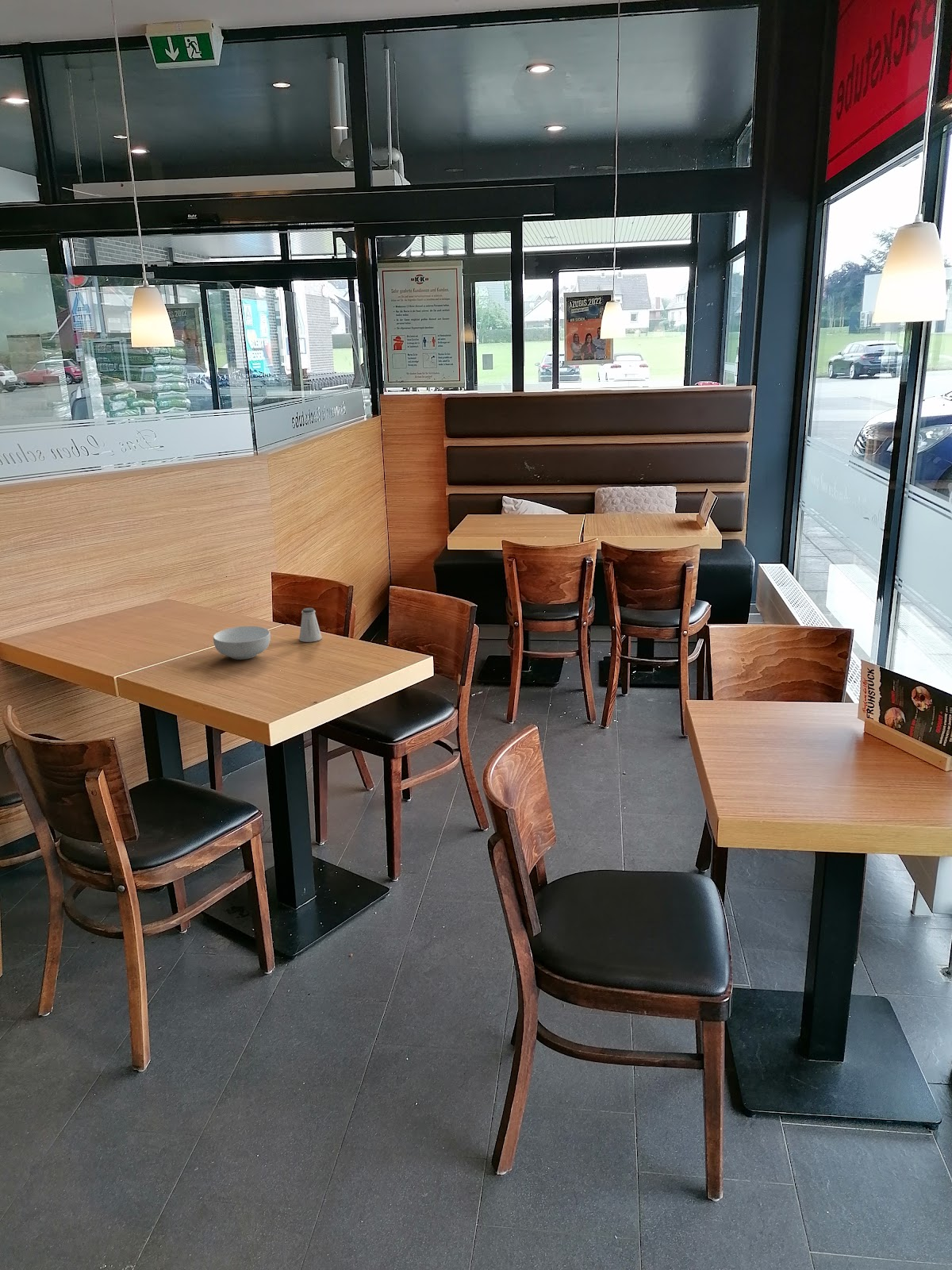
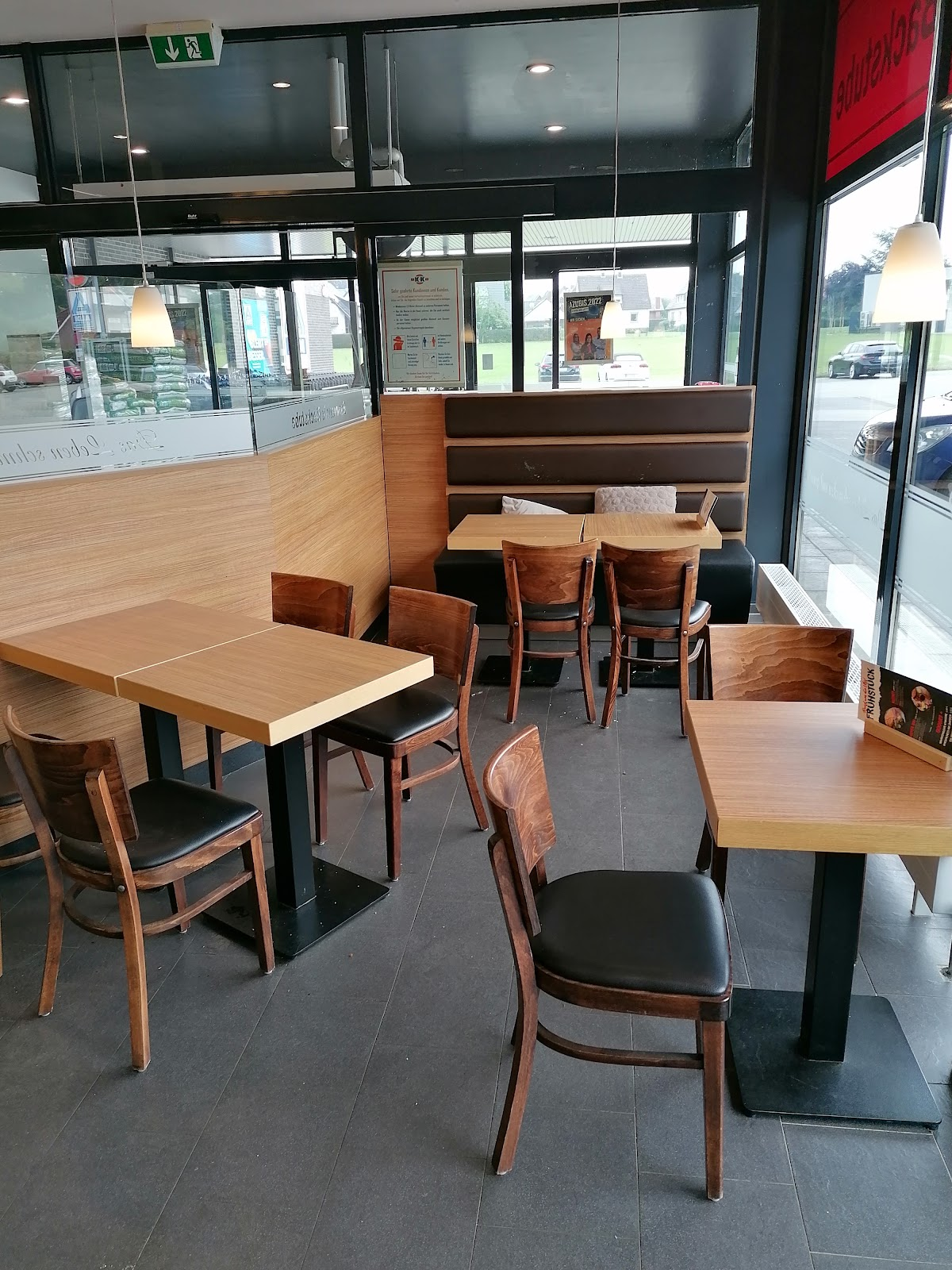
- cereal bowl [213,625,271,660]
- saltshaker [298,607,323,643]
